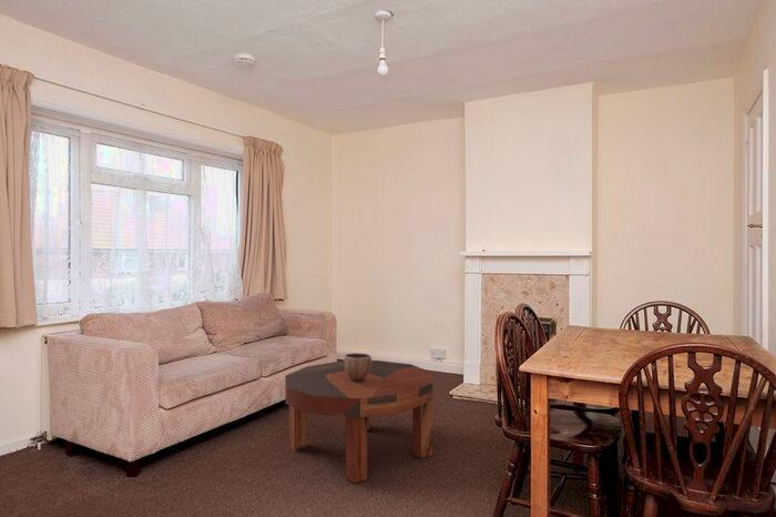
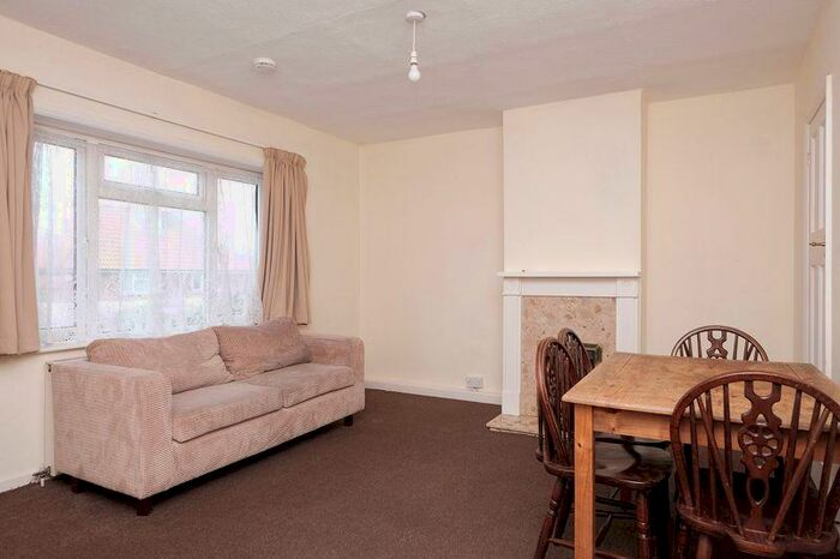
- decorative bowl [343,352,372,381]
- coffee table [284,359,433,485]
